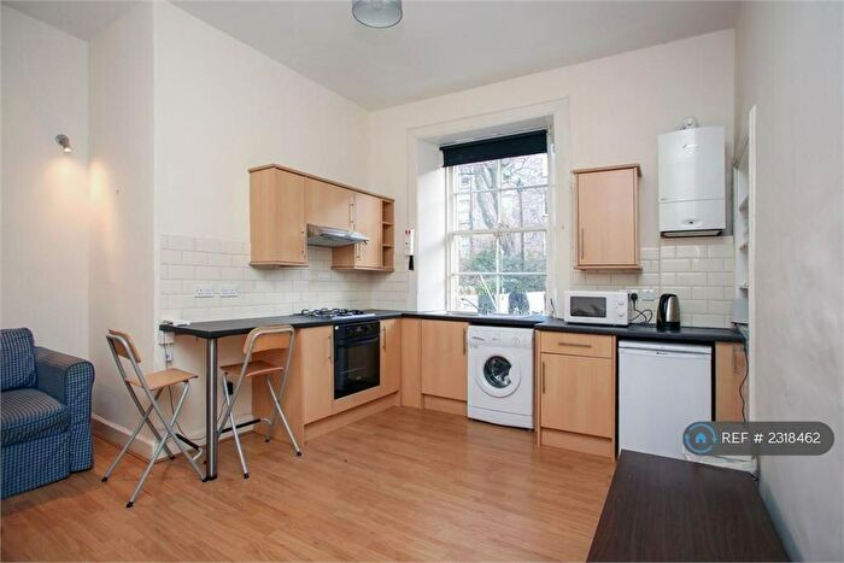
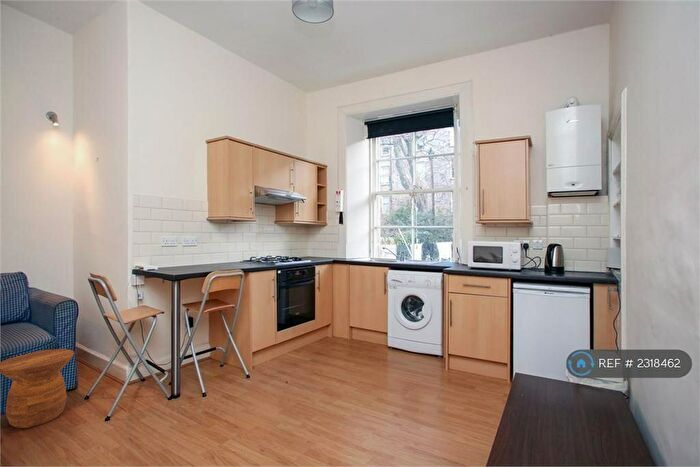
+ side table [0,348,75,429]
